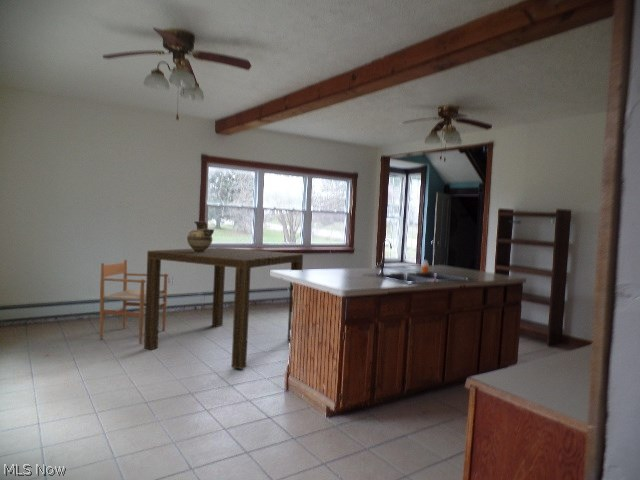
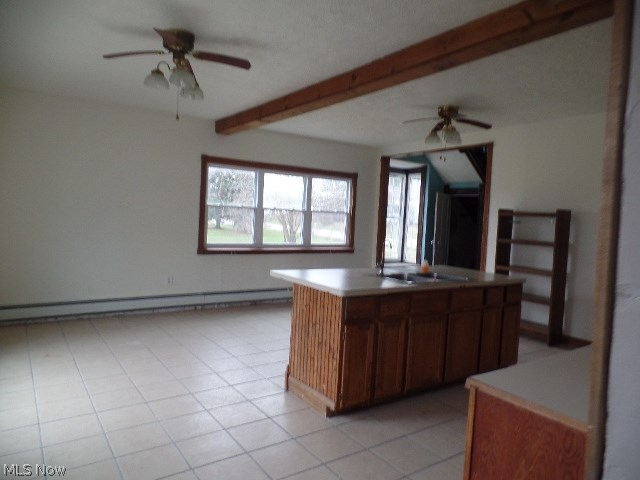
- ceramic jug [186,220,215,252]
- dining table [143,246,304,370]
- chair [99,259,169,345]
